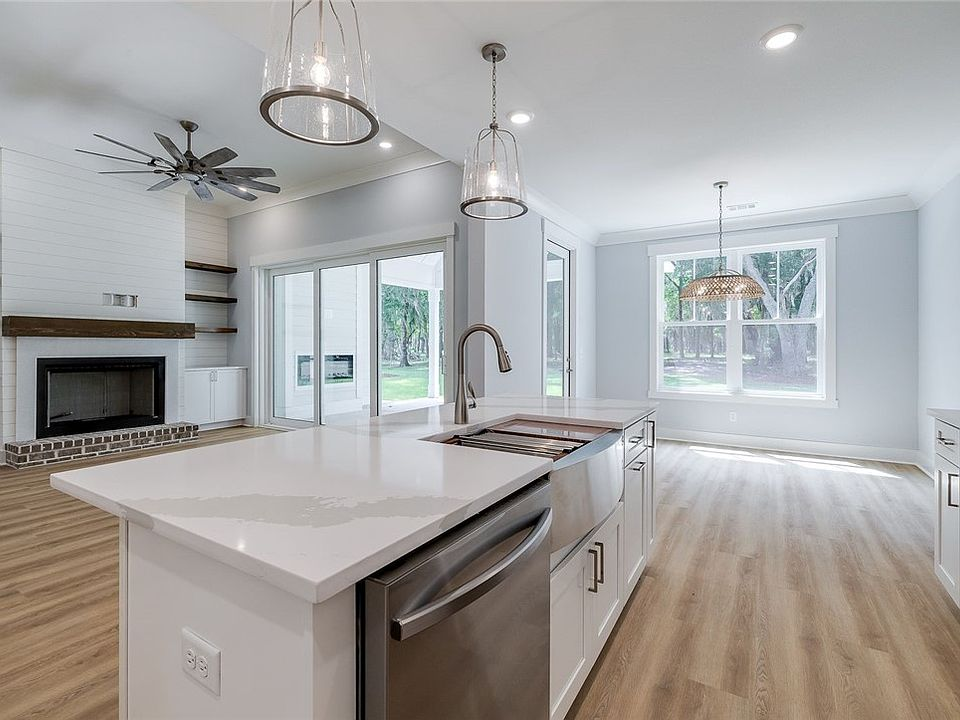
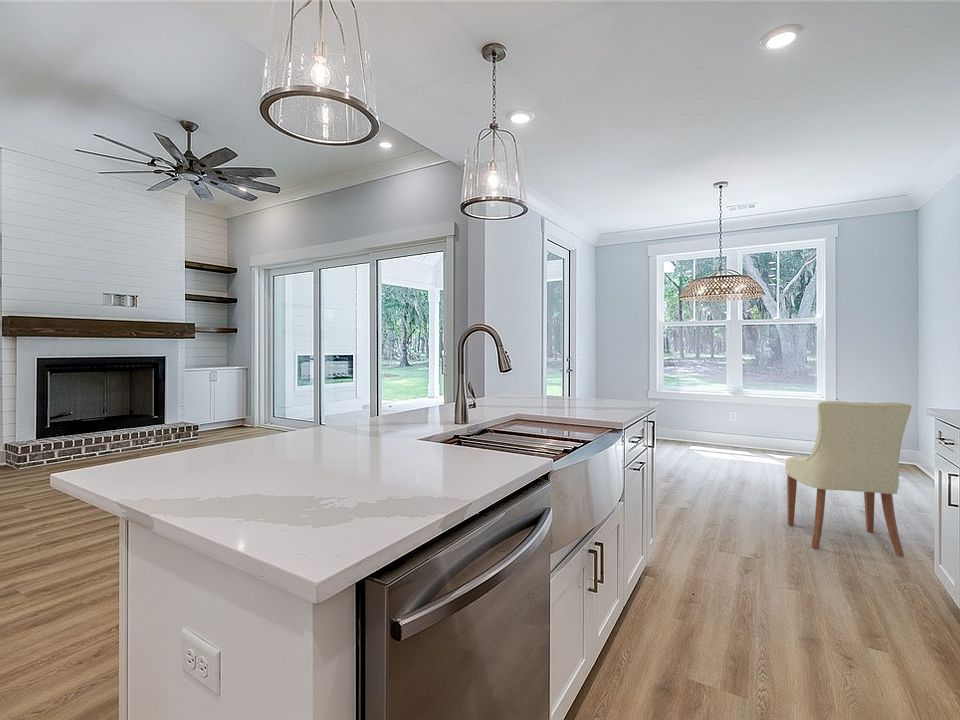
+ chair [784,400,912,558]
